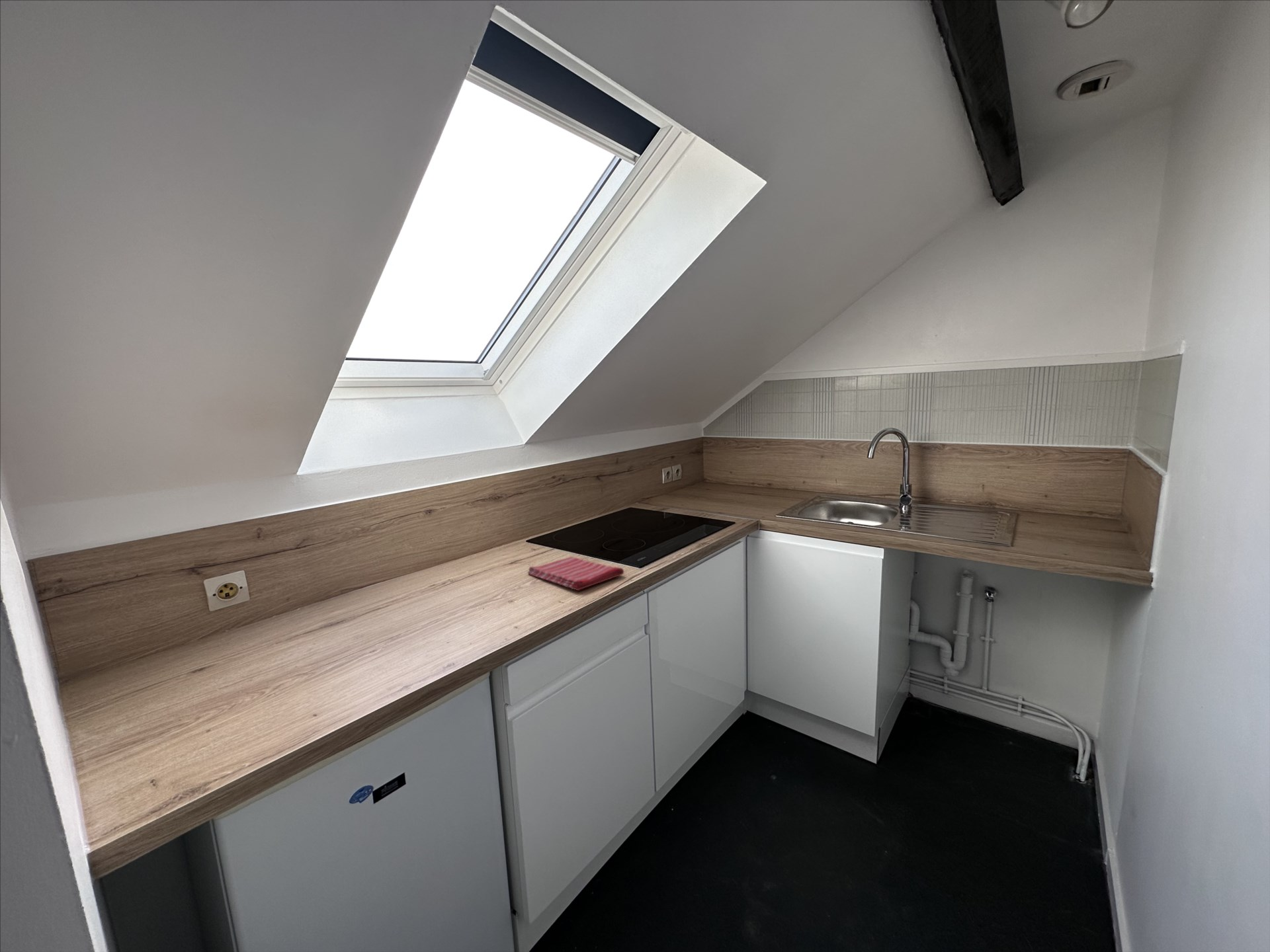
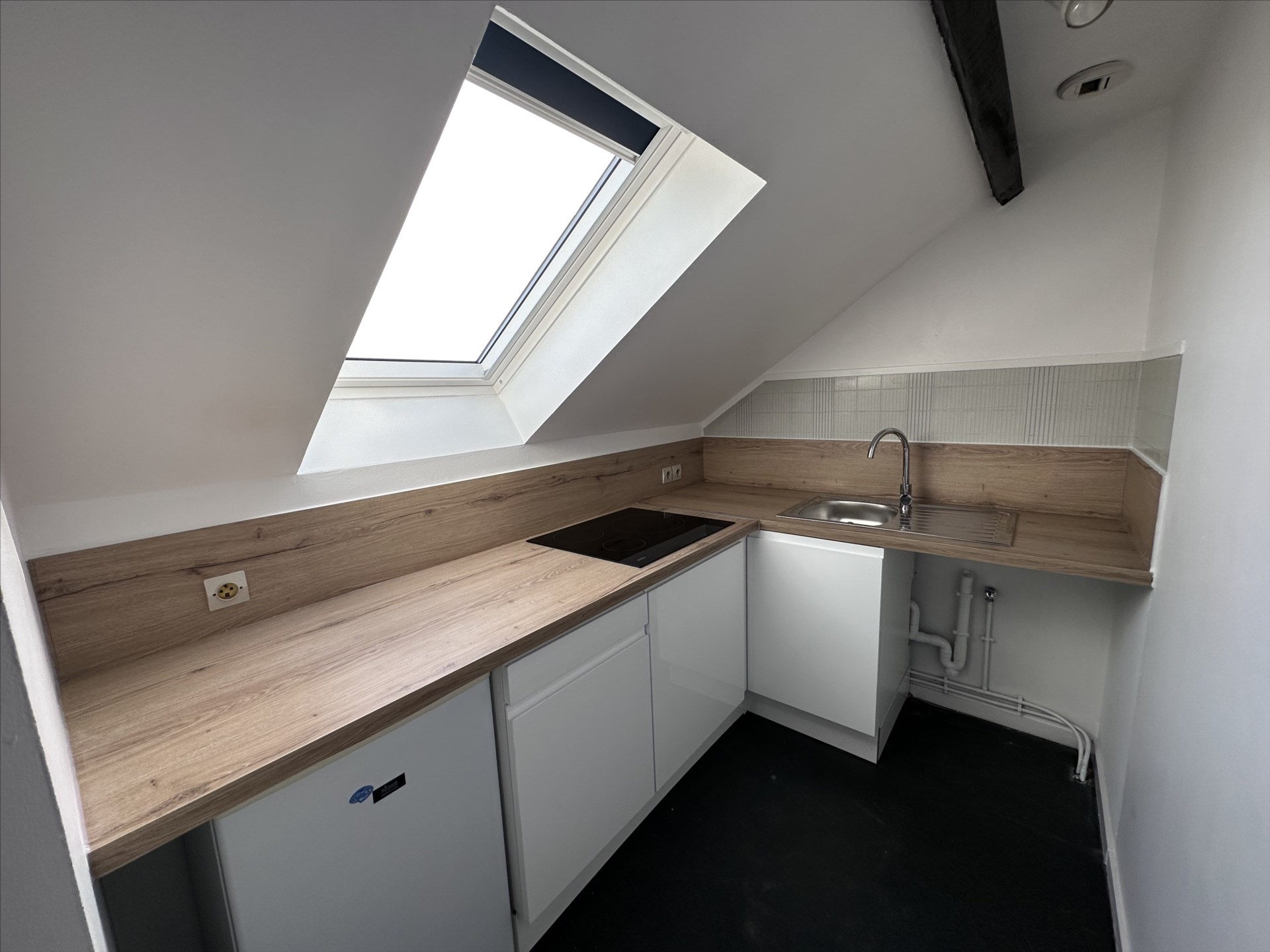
- dish towel [527,556,624,591]
